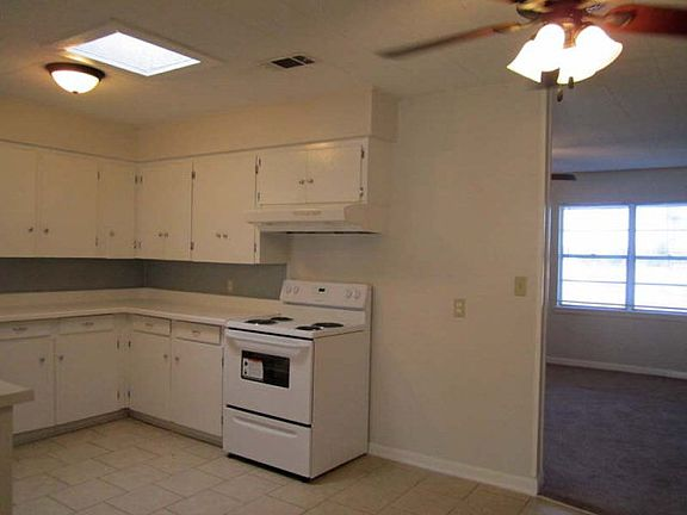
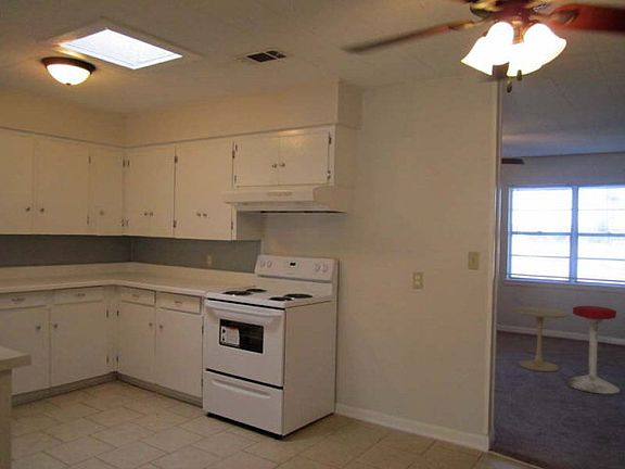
+ side table [511,306,571,372]
+ stool [564,305,621,395]
